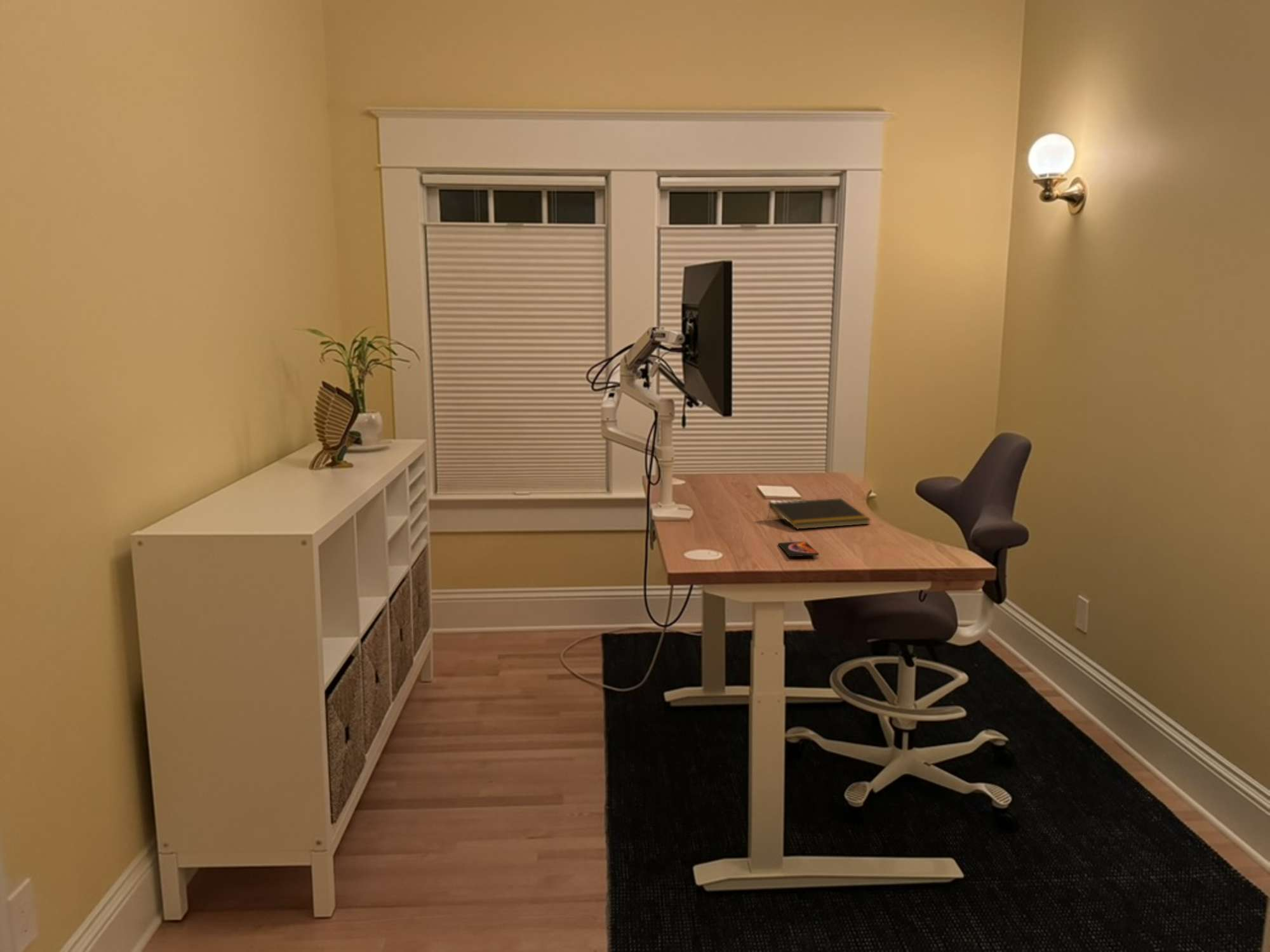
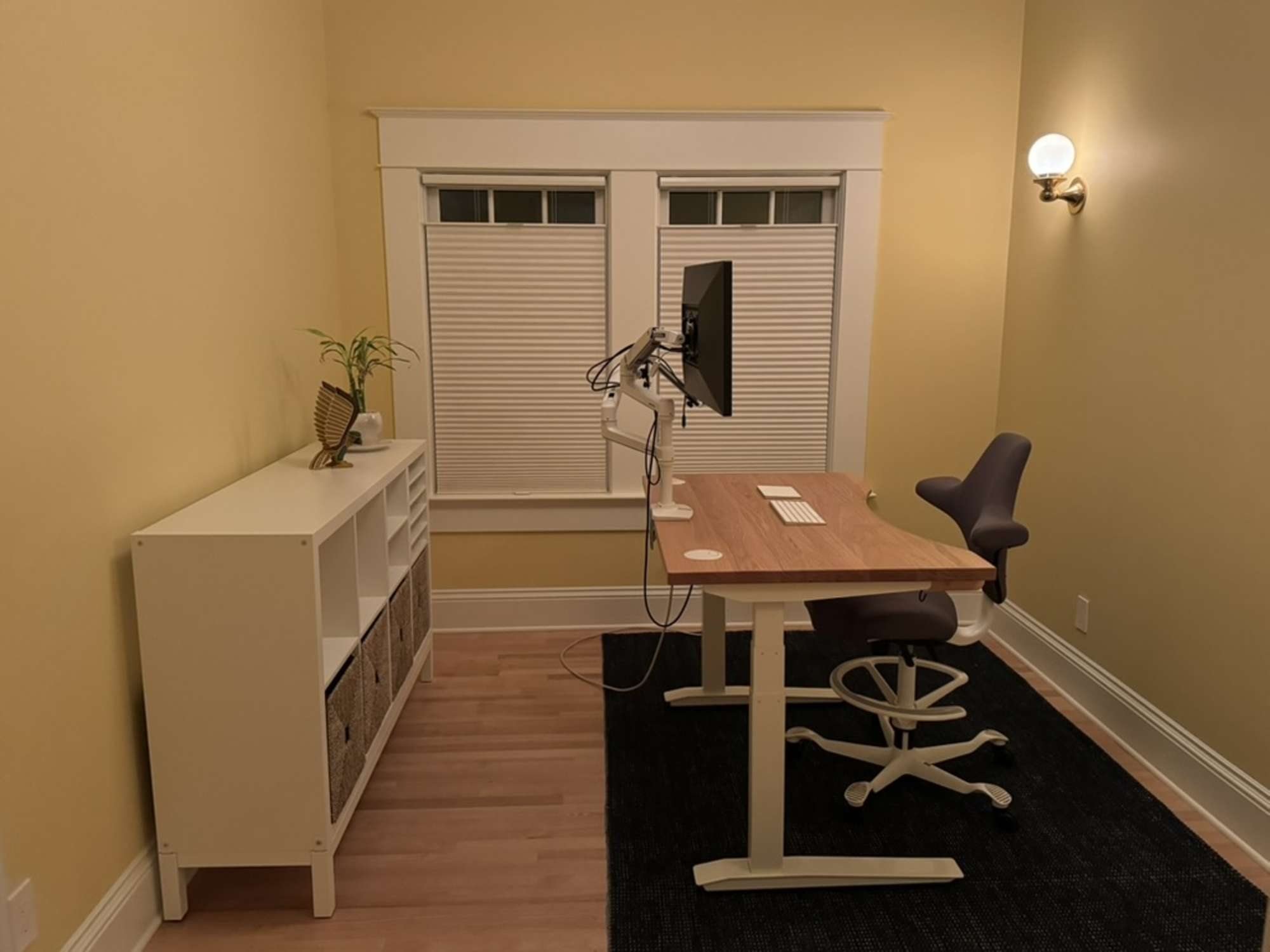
- smartphone [777,541,820,557]
- notepad [767,498,872,530]
